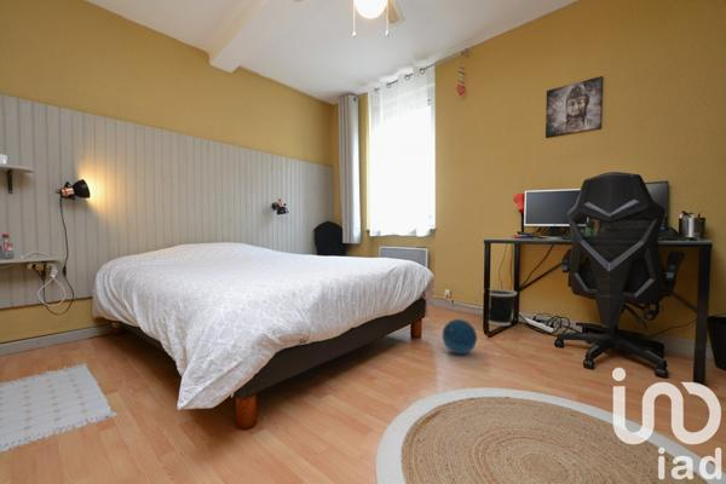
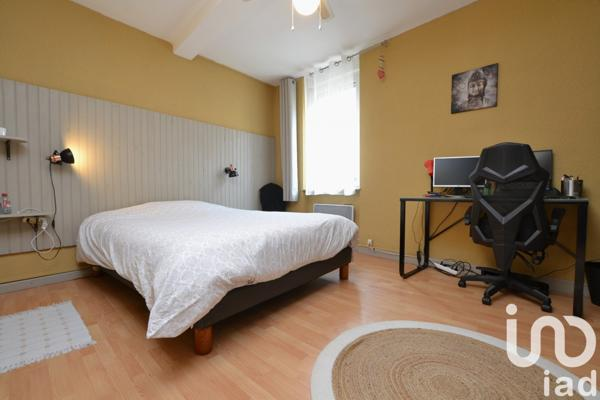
- wastebasket [482,288,518,327]
- ball [442,318,478,356]
